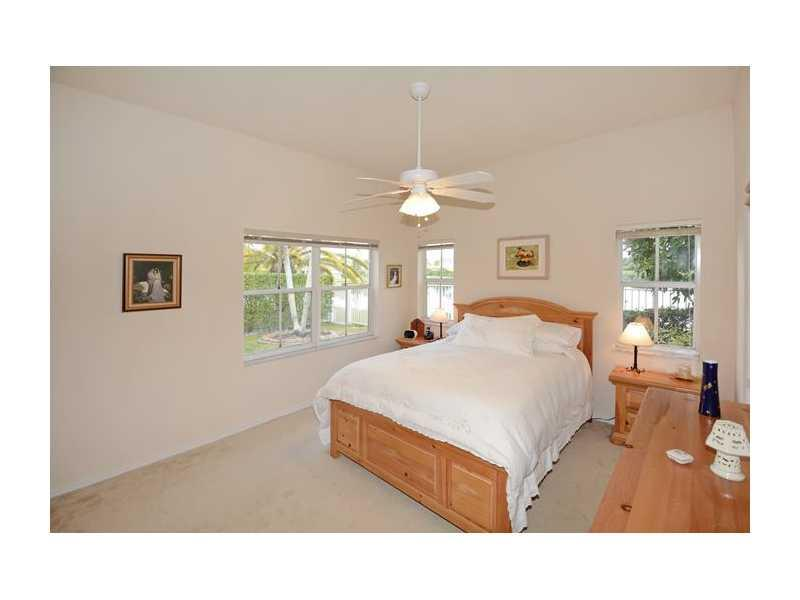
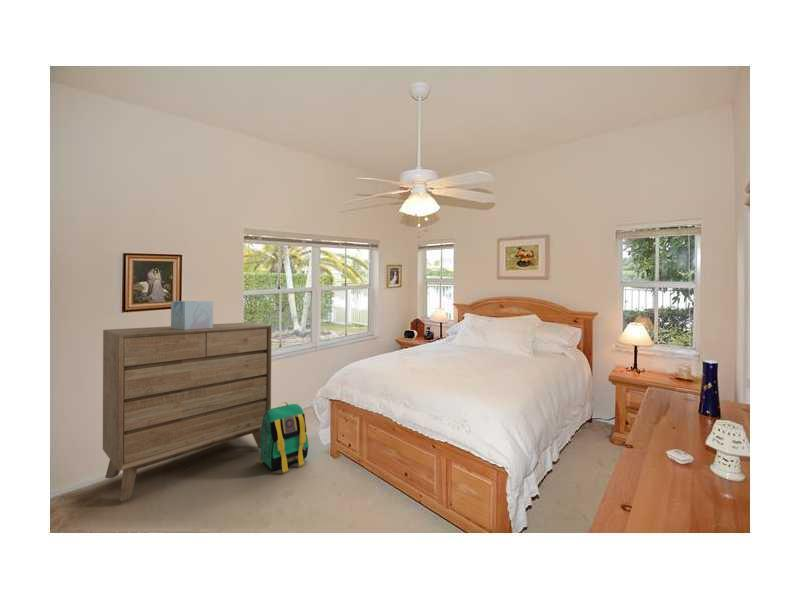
+ backpack [256,401,310,474]
+ dresser [102,322,273,502]
+ decorative box [170,300,214,330]
